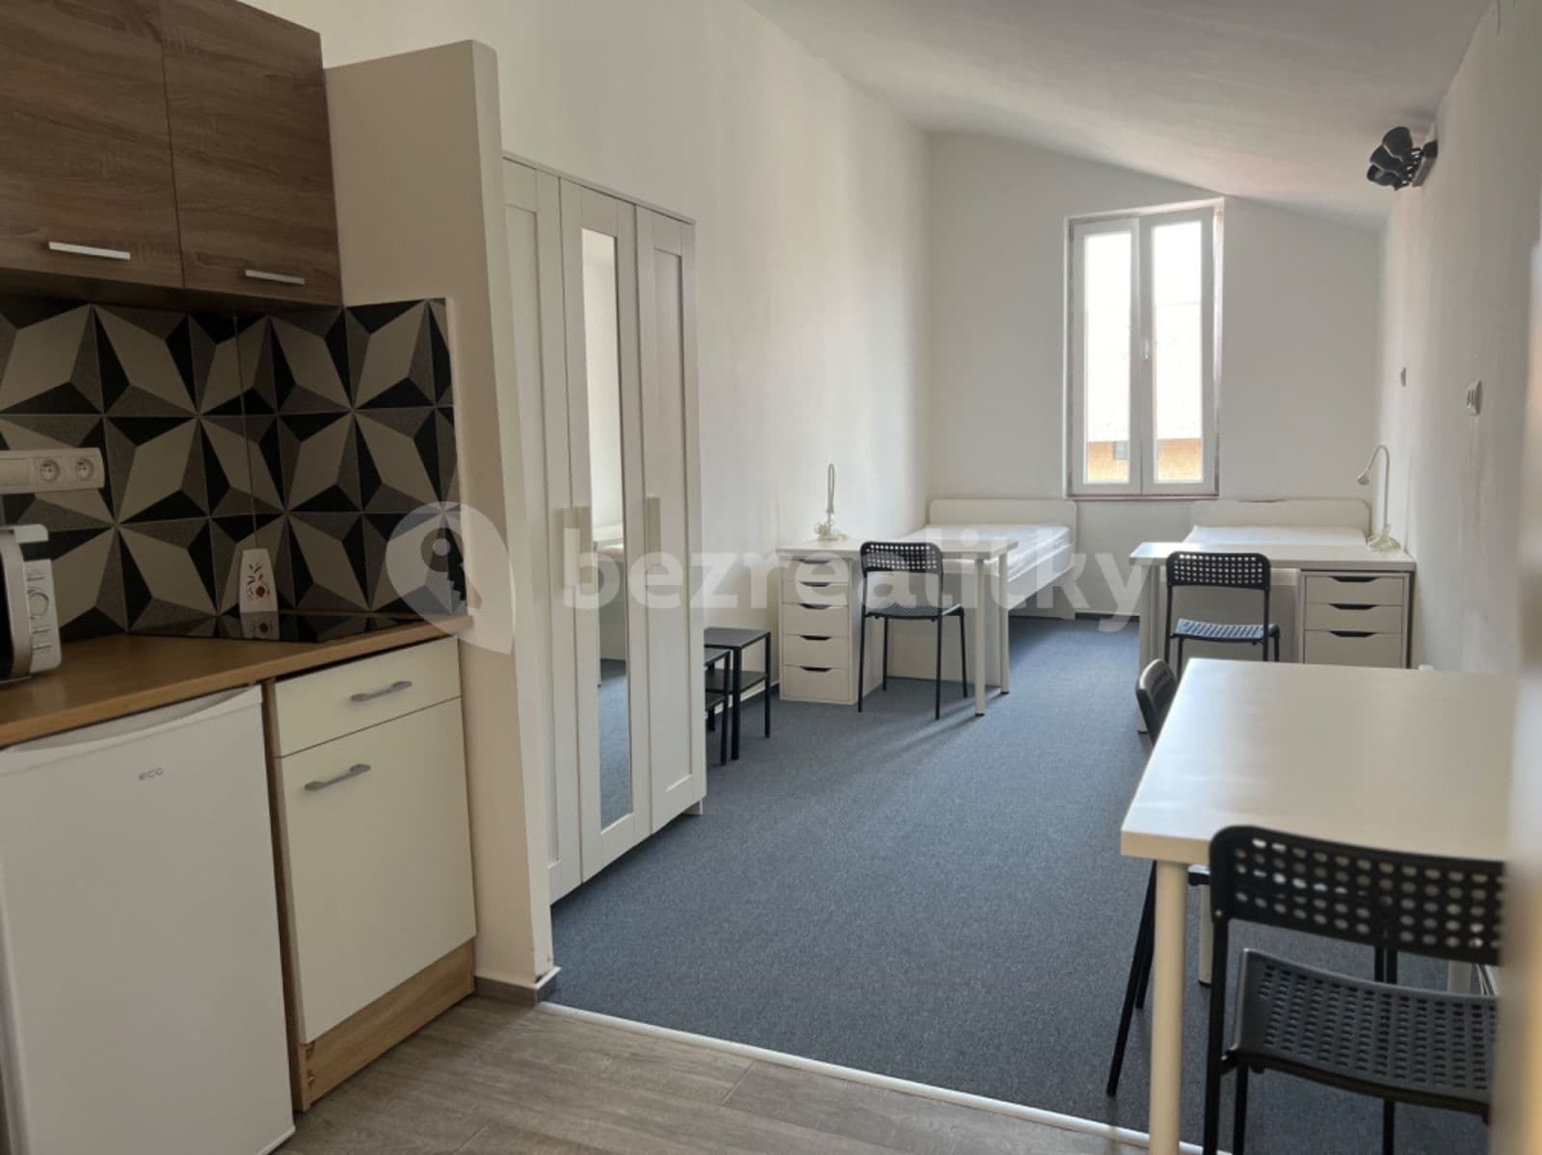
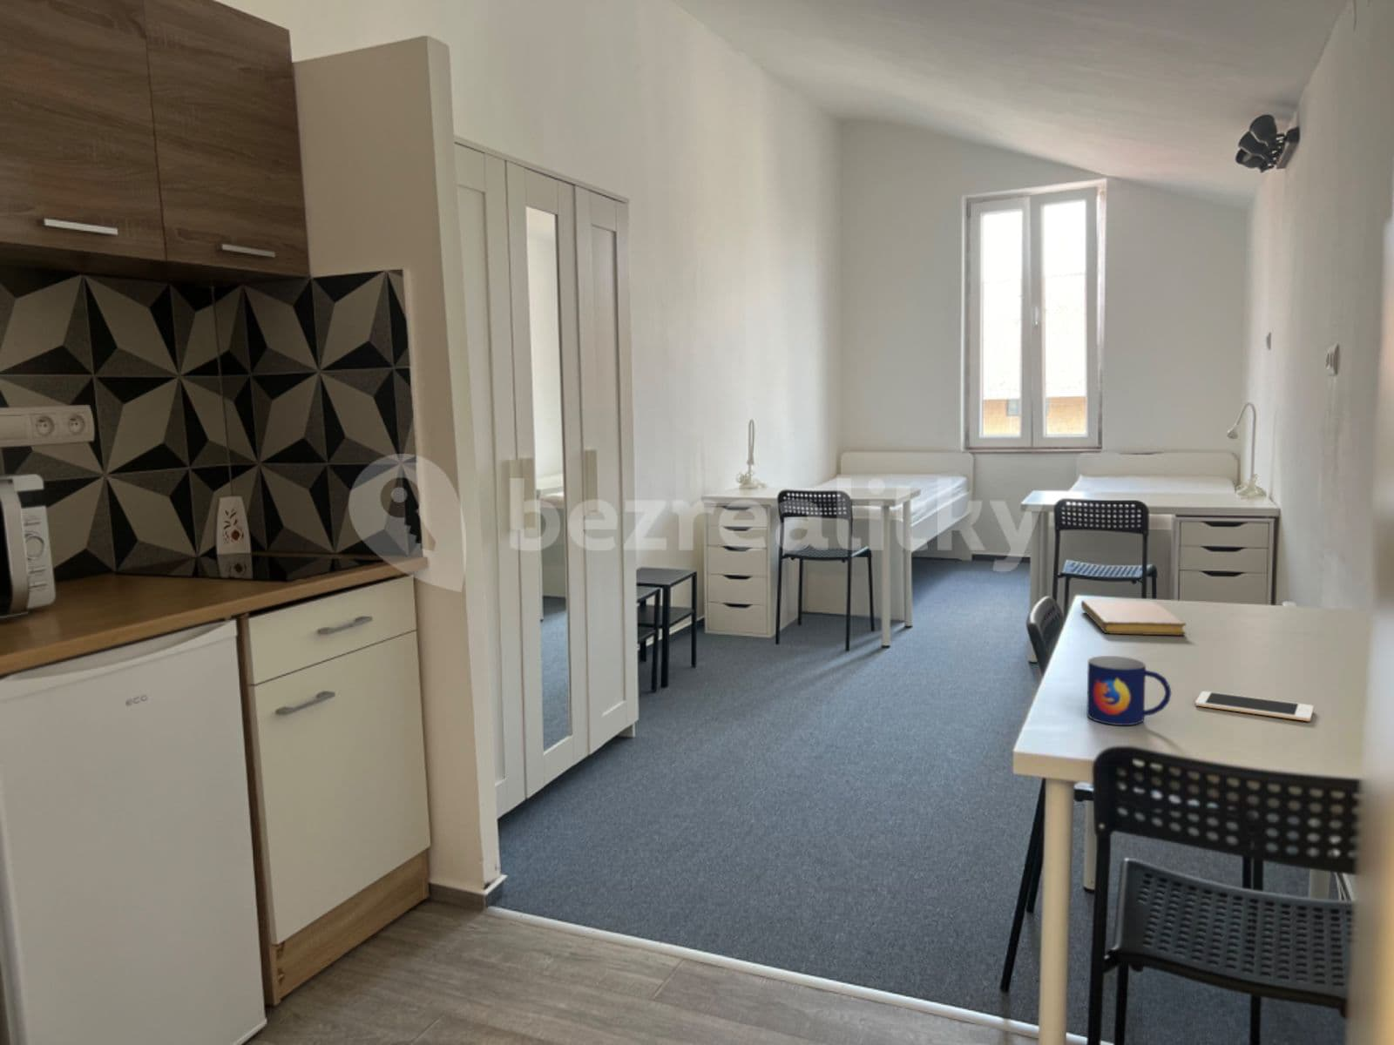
+ notebook [1080,599,1188,636]
+ mug [1086,655,1172,727]
+ cell phone [1194,690,1314,722]
